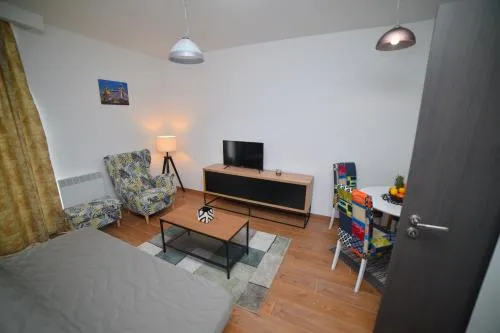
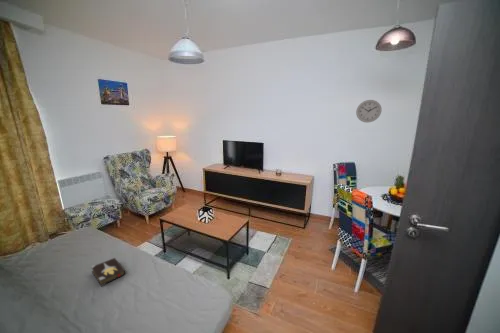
+ hardback book [90,257,126,287]
+ wall clock [355,99,382,123]
